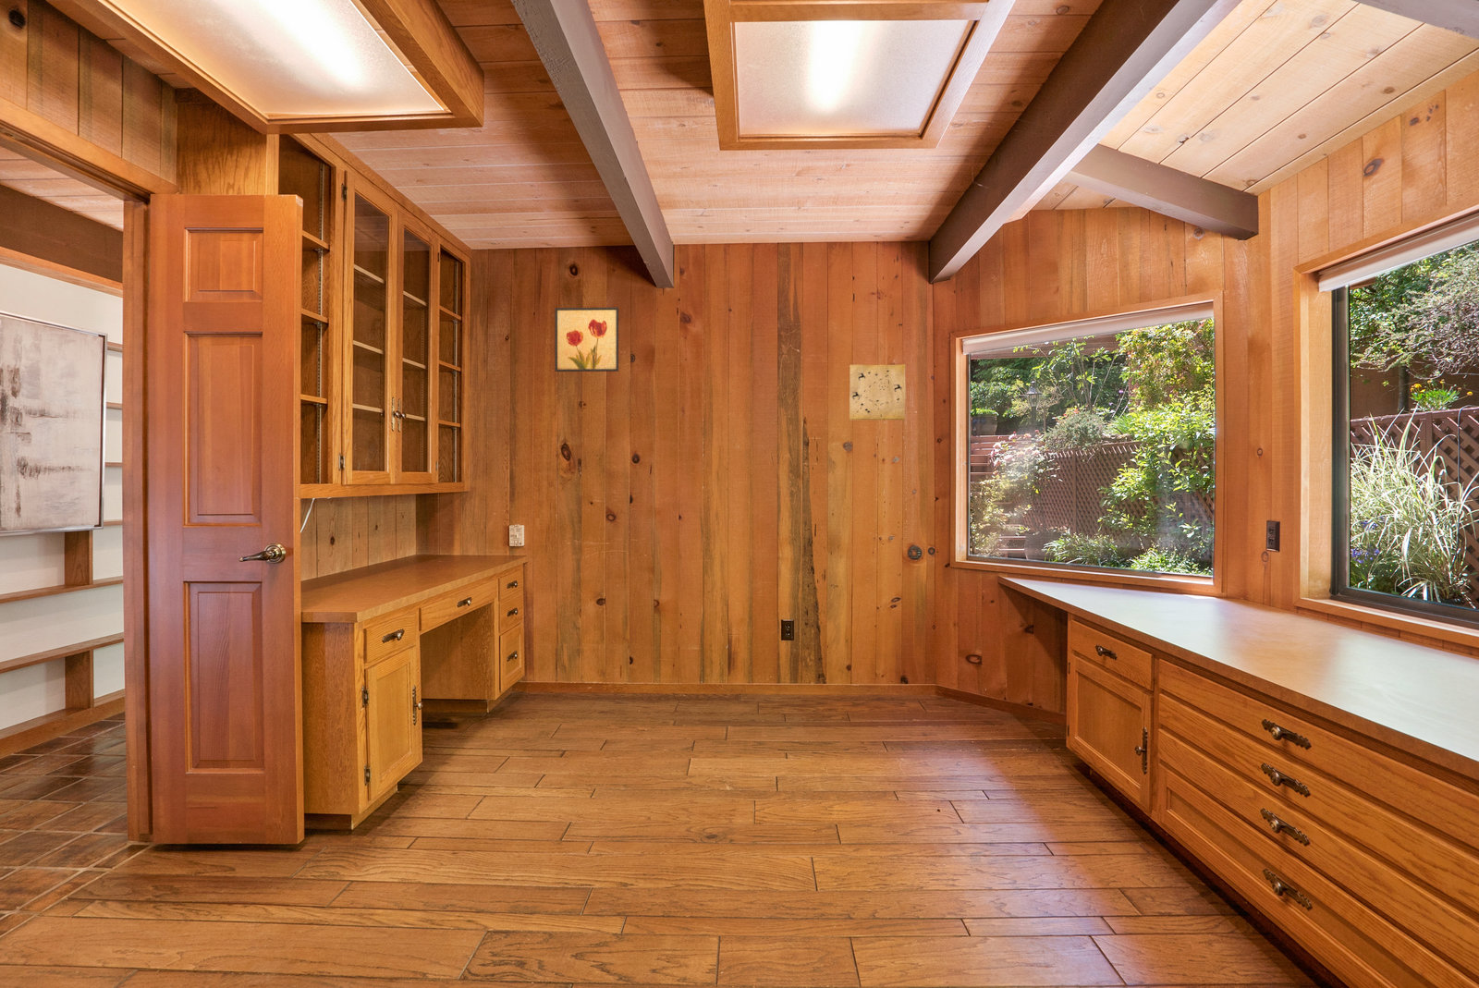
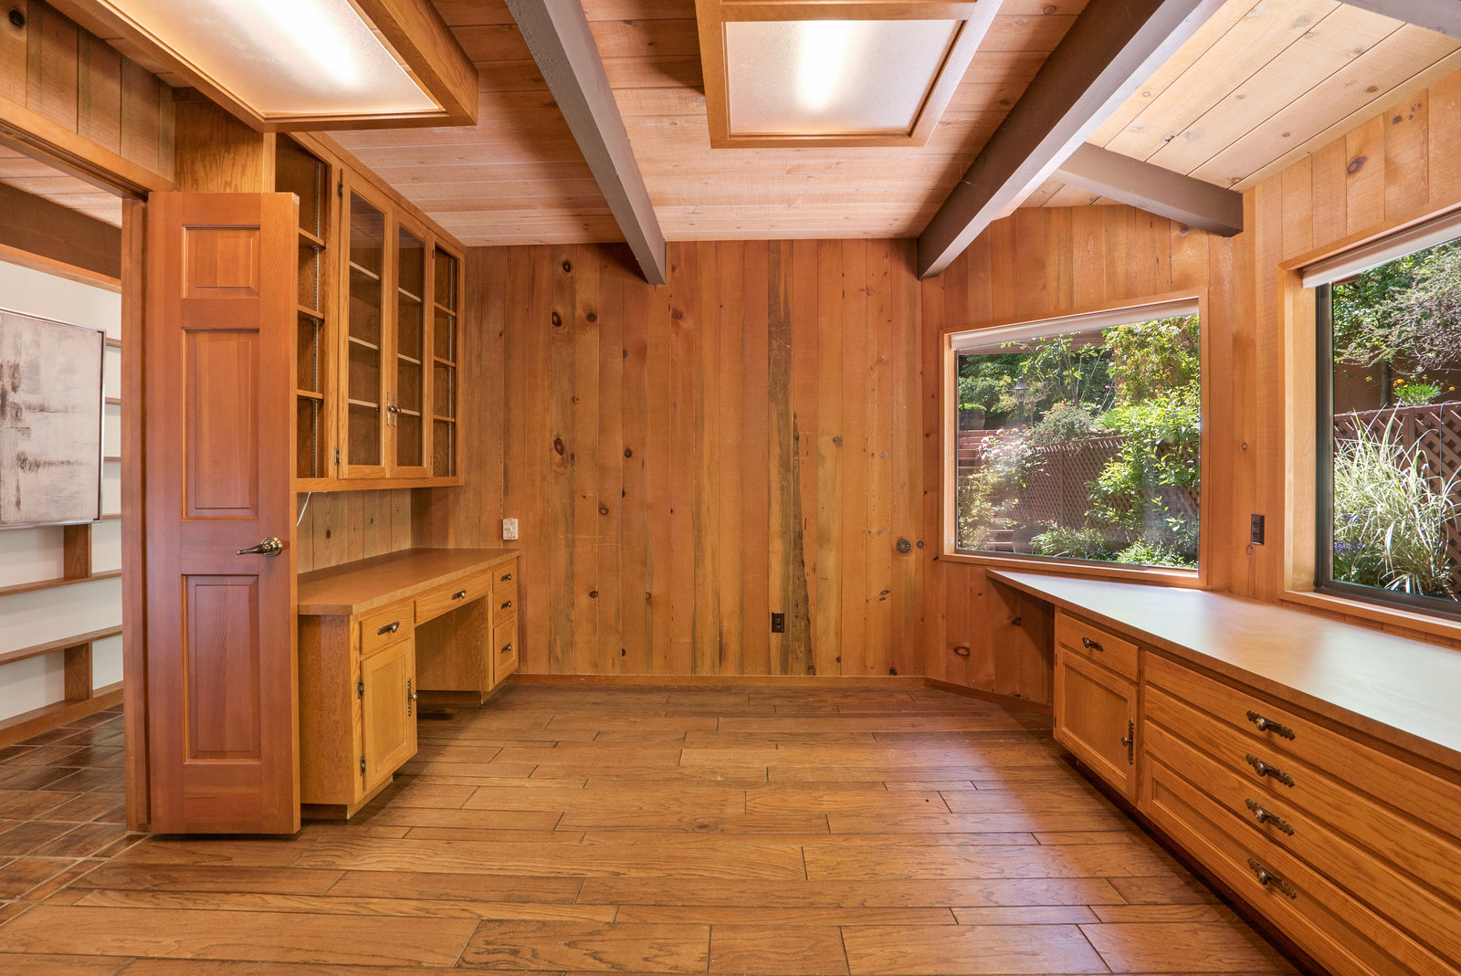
- map [848,363,905,421]
- wall art [554,307,620,373]
